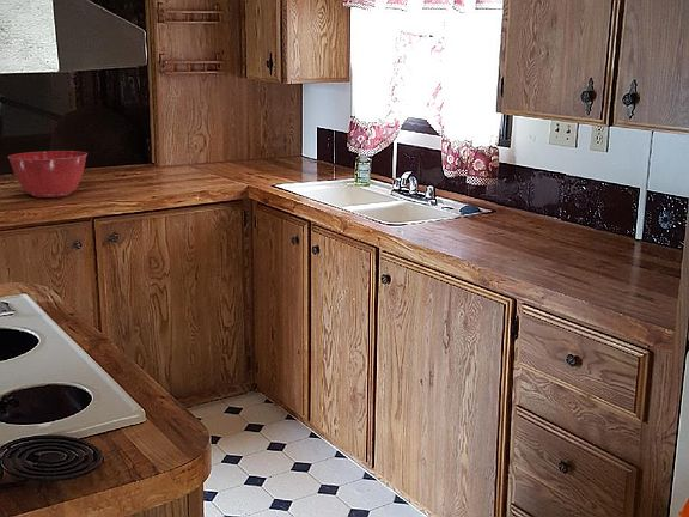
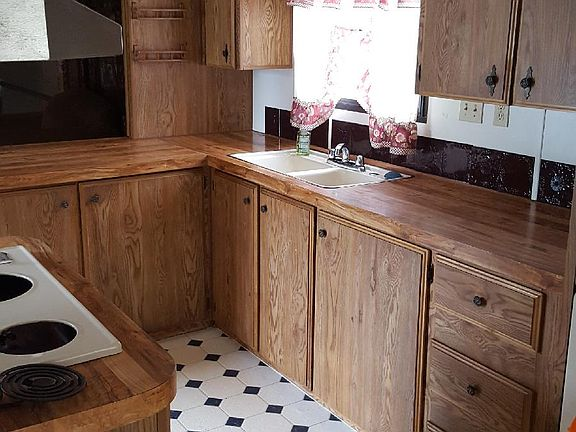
- mixing bowl [7,150,89,199]
